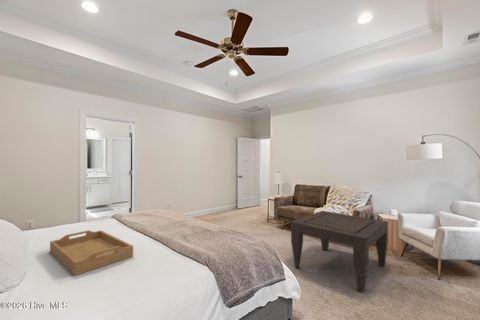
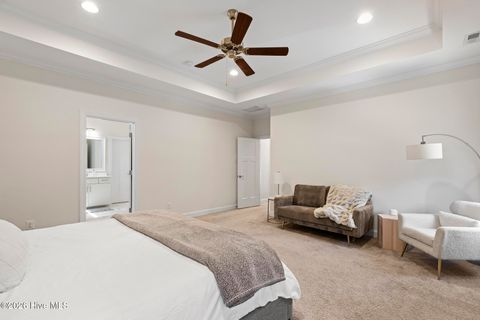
- coffee table [290,210,389,294]
- serving tray [49,229,134,276]
